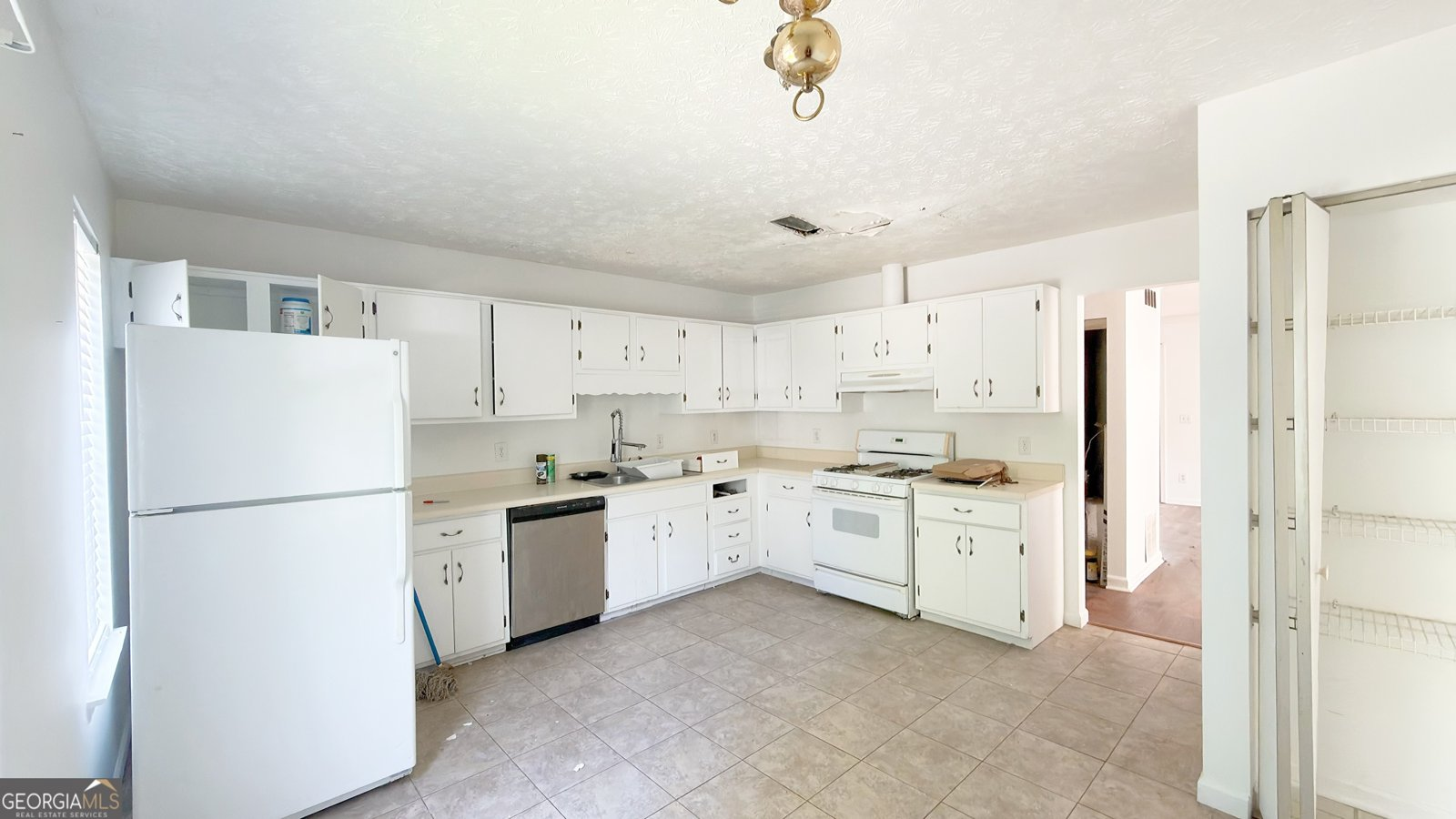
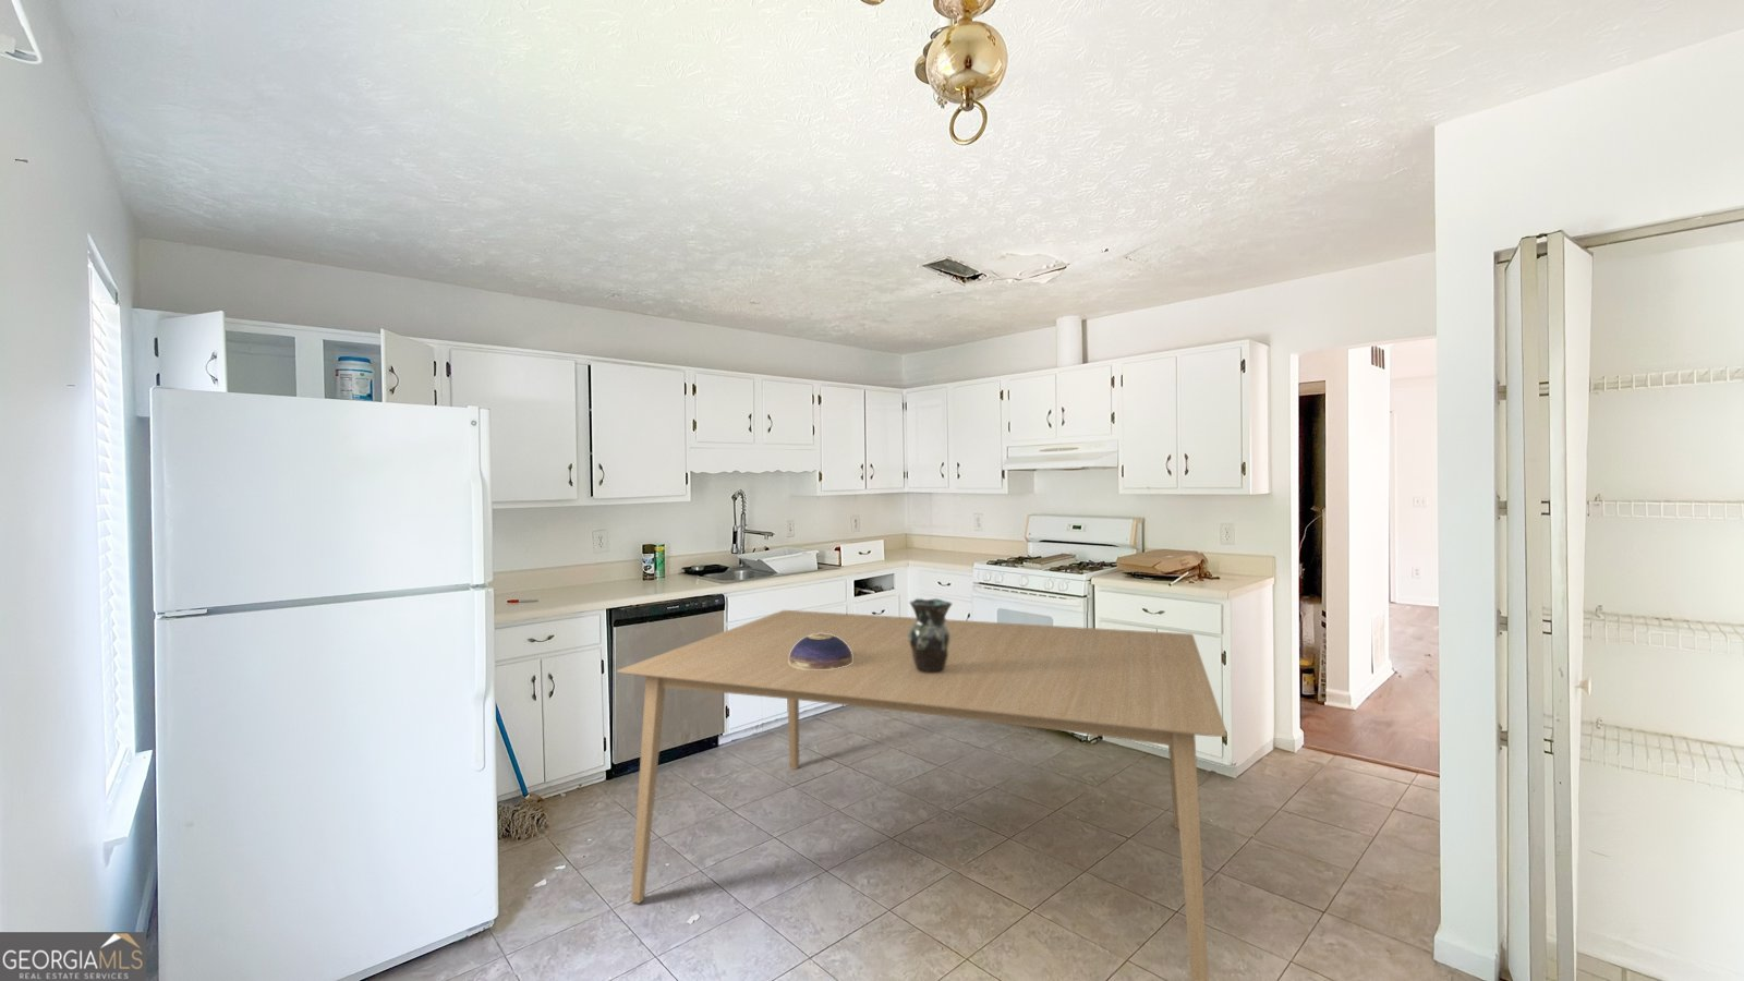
+ vase [908,598,952,672]
+ decorative bowl [788,634,853,670]
+ dining table [616,610,1229,981]
